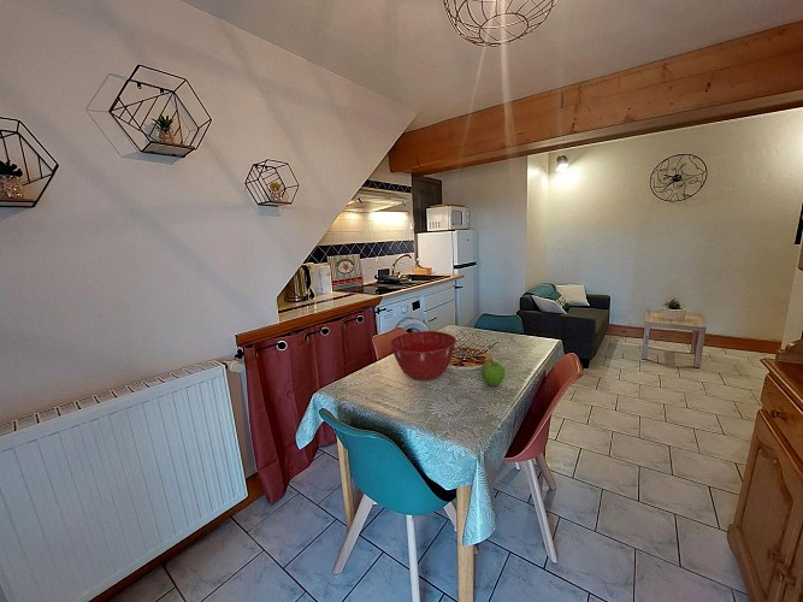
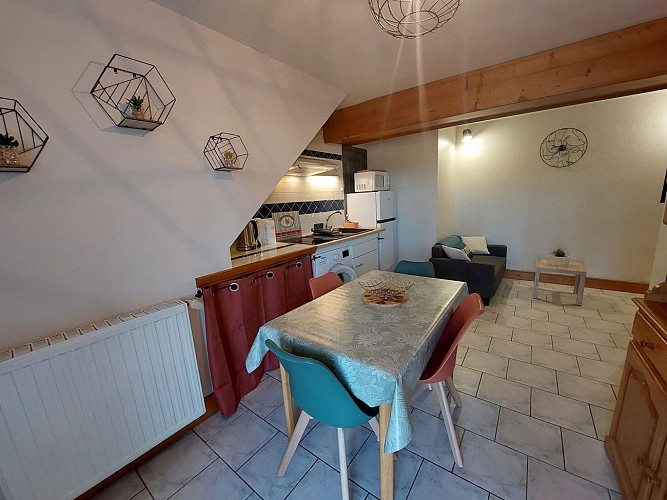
- fruit [480,359,506,388]
- mixing bowl [389,330,457,382]
